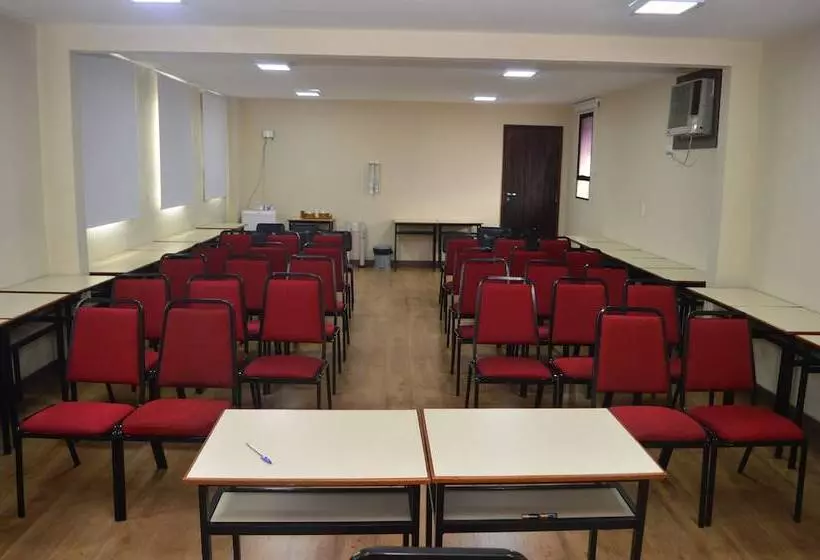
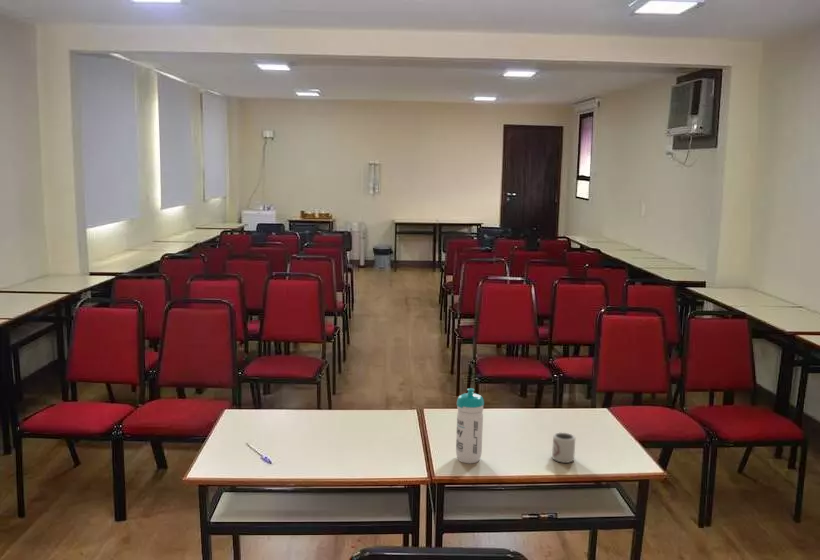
+ cup [551,431,576,464]
+ water bottle [455,387,485,464]
